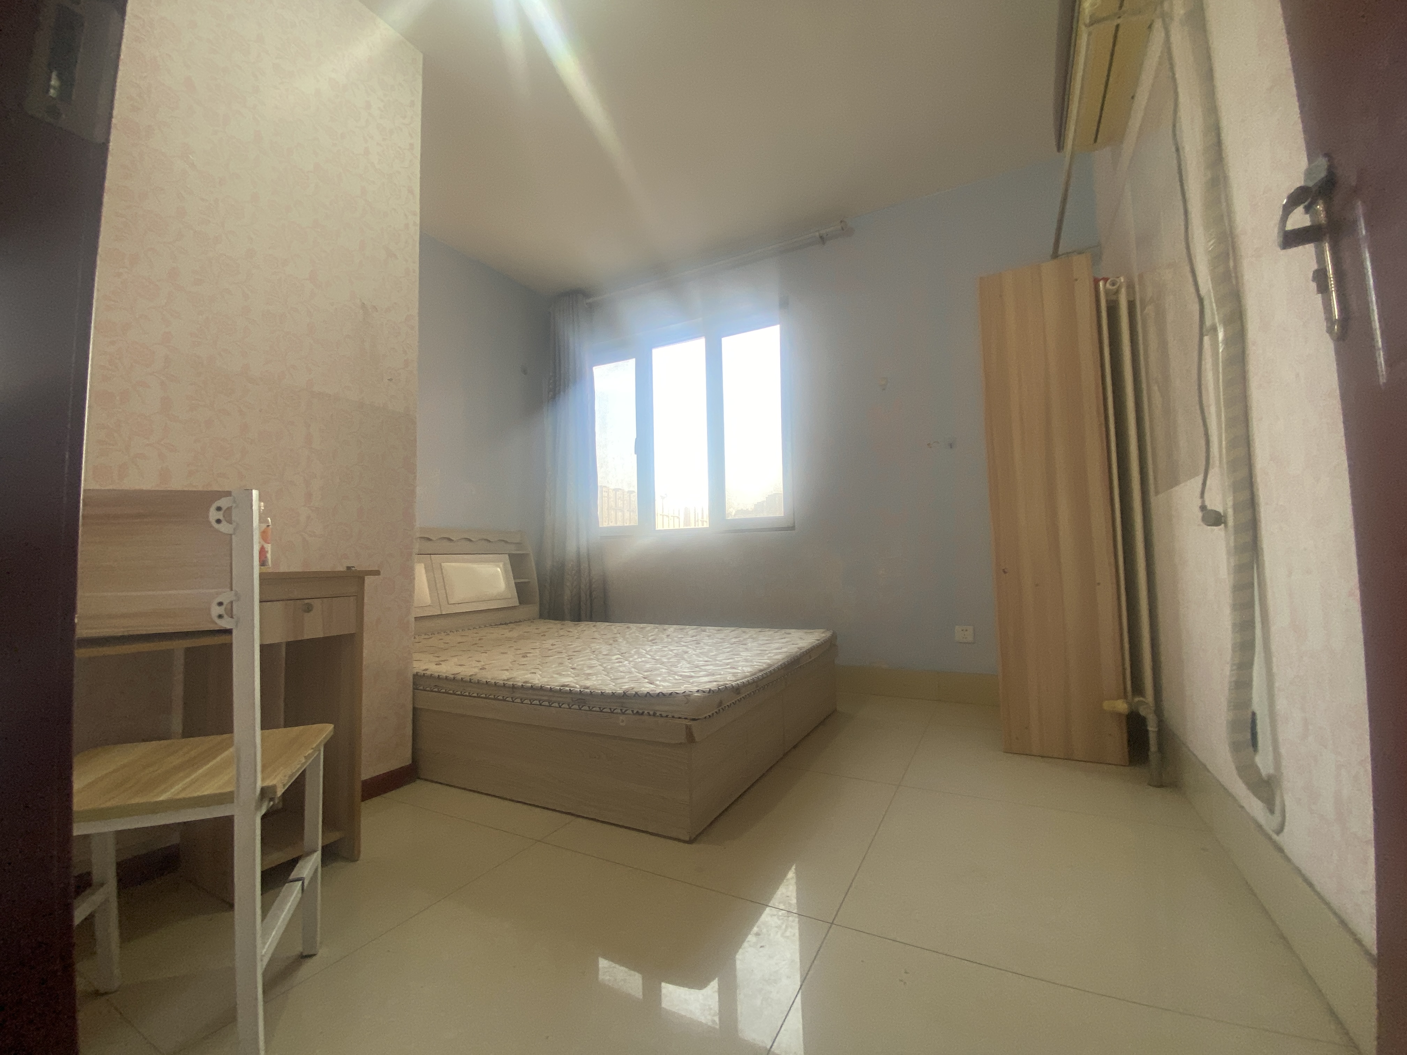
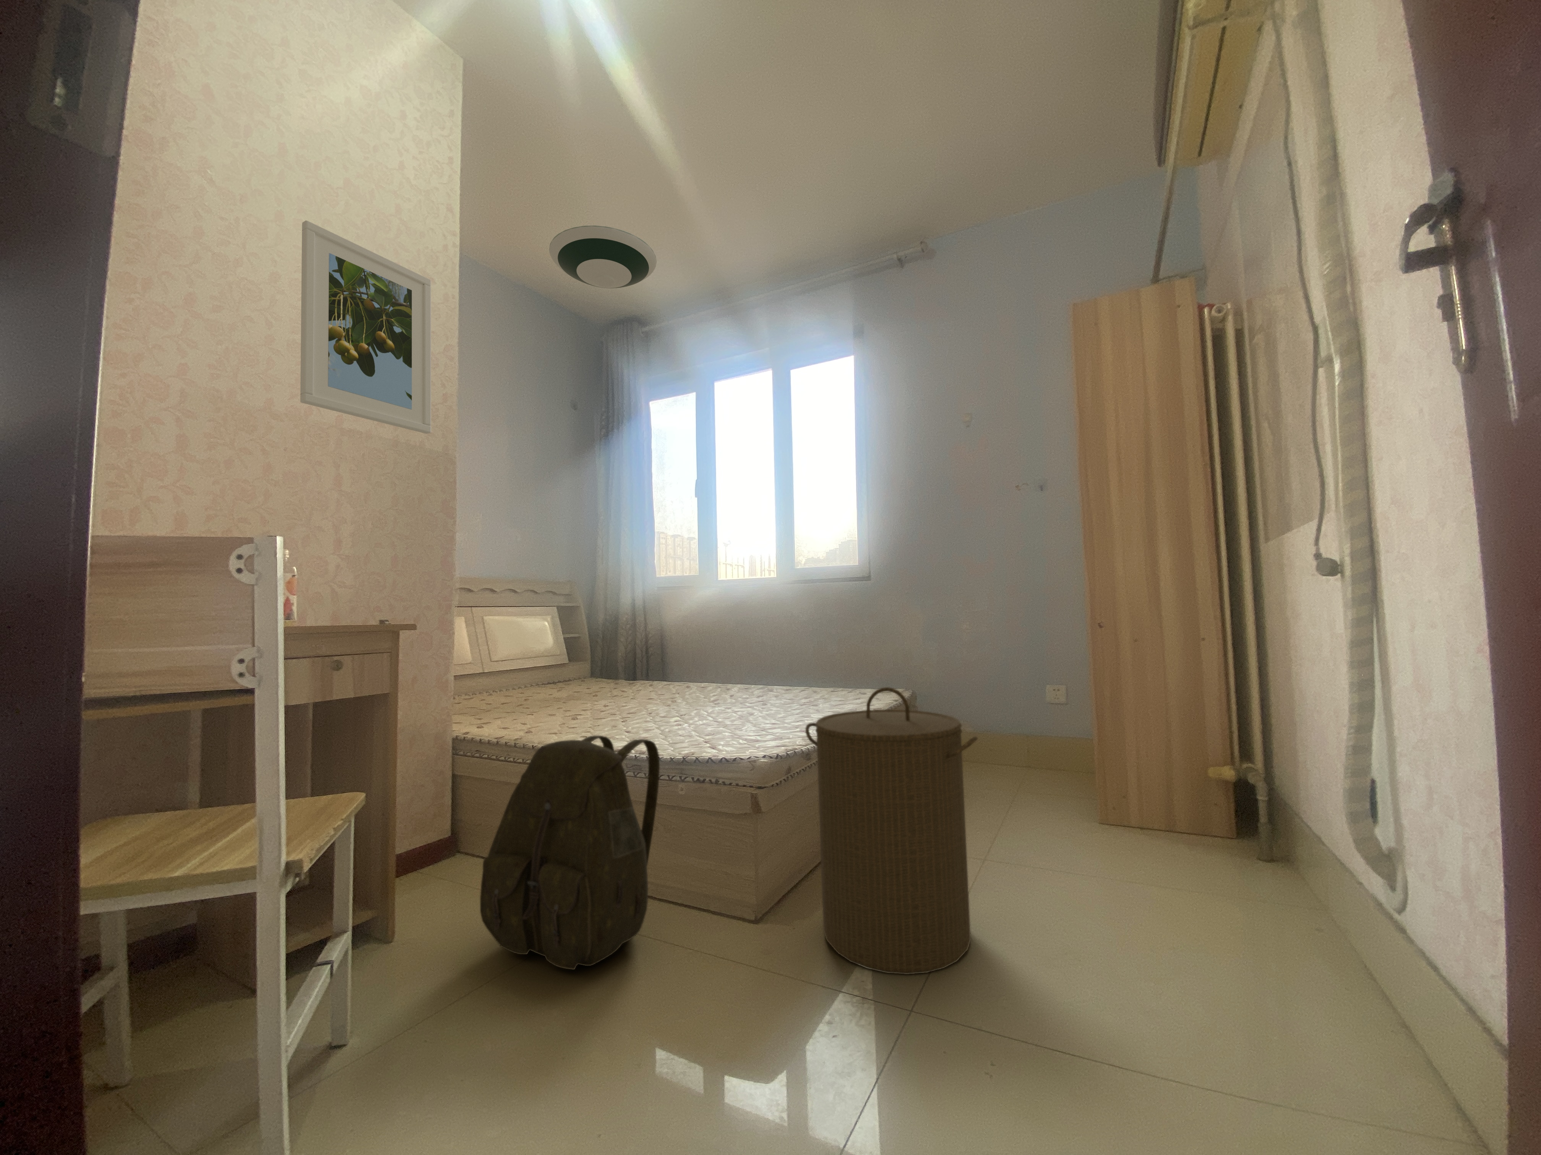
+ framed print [300,220,432,434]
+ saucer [548,224,656,289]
+ backpack [479,735,660,971]
+ laundry hamper [804,687,978,974]
